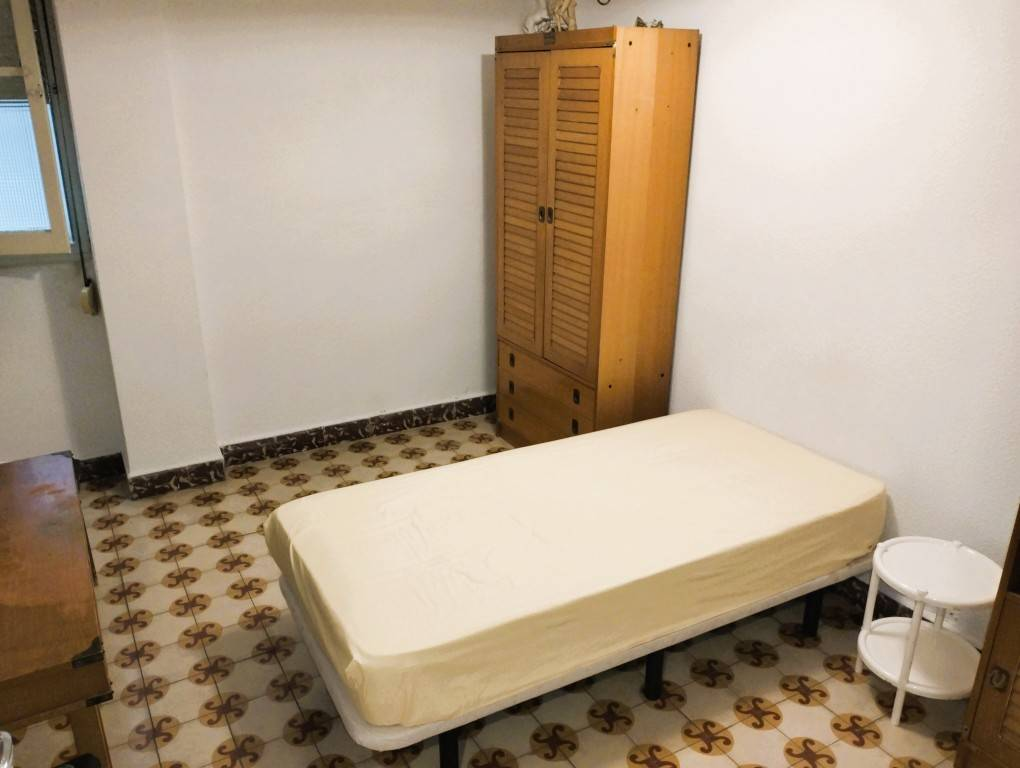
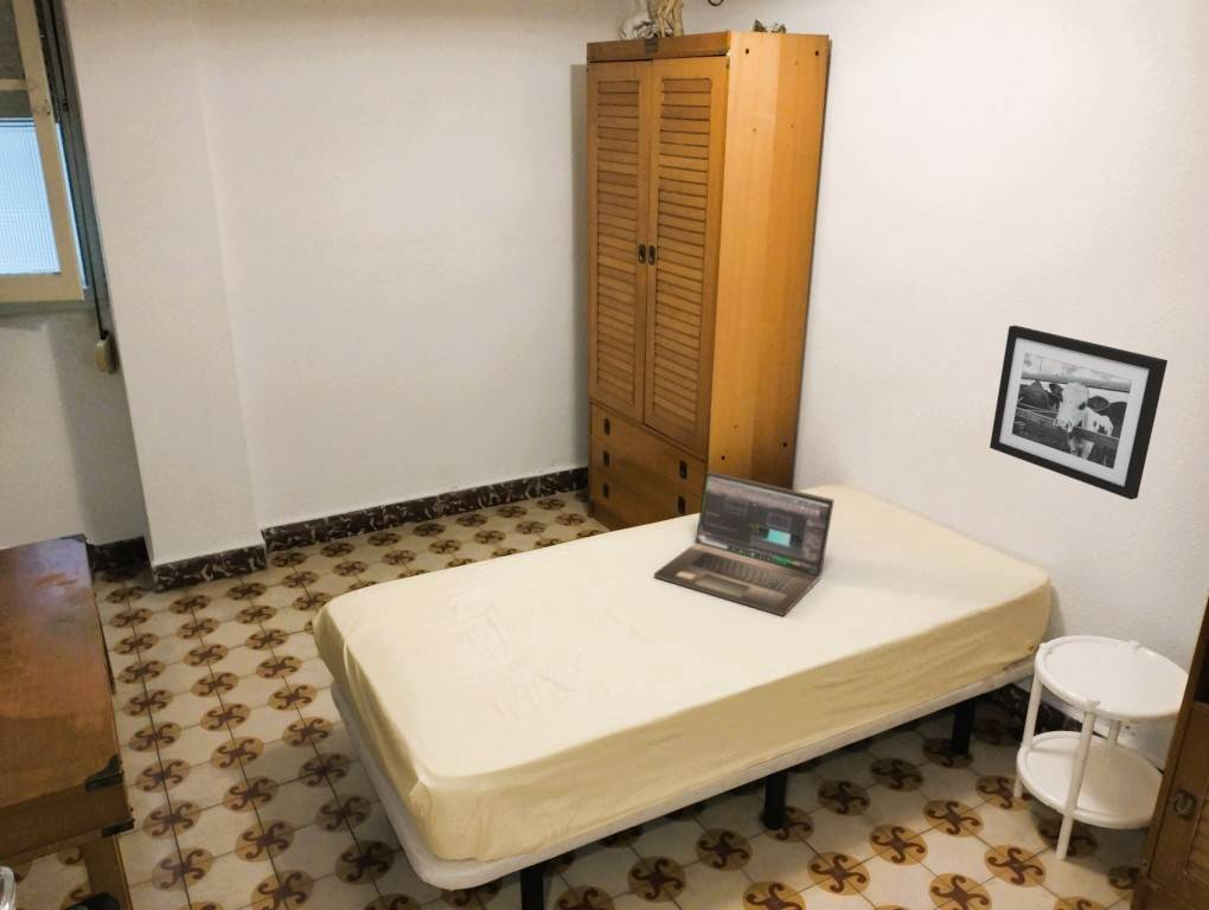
+ picture frame [989,325,1169,501]
+ laptop [653,470,836,617]
